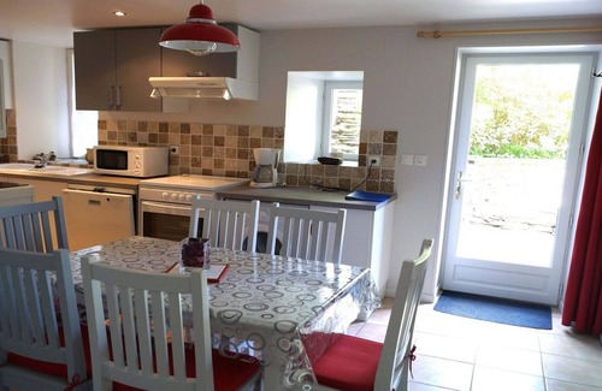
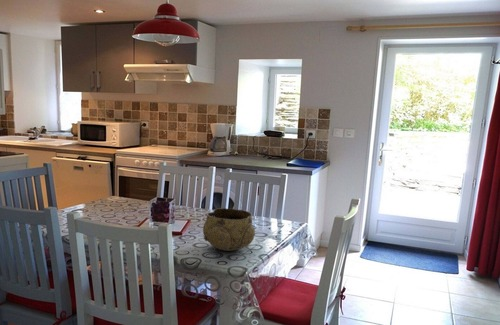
+ decorative bowl [202,207,256,252]
